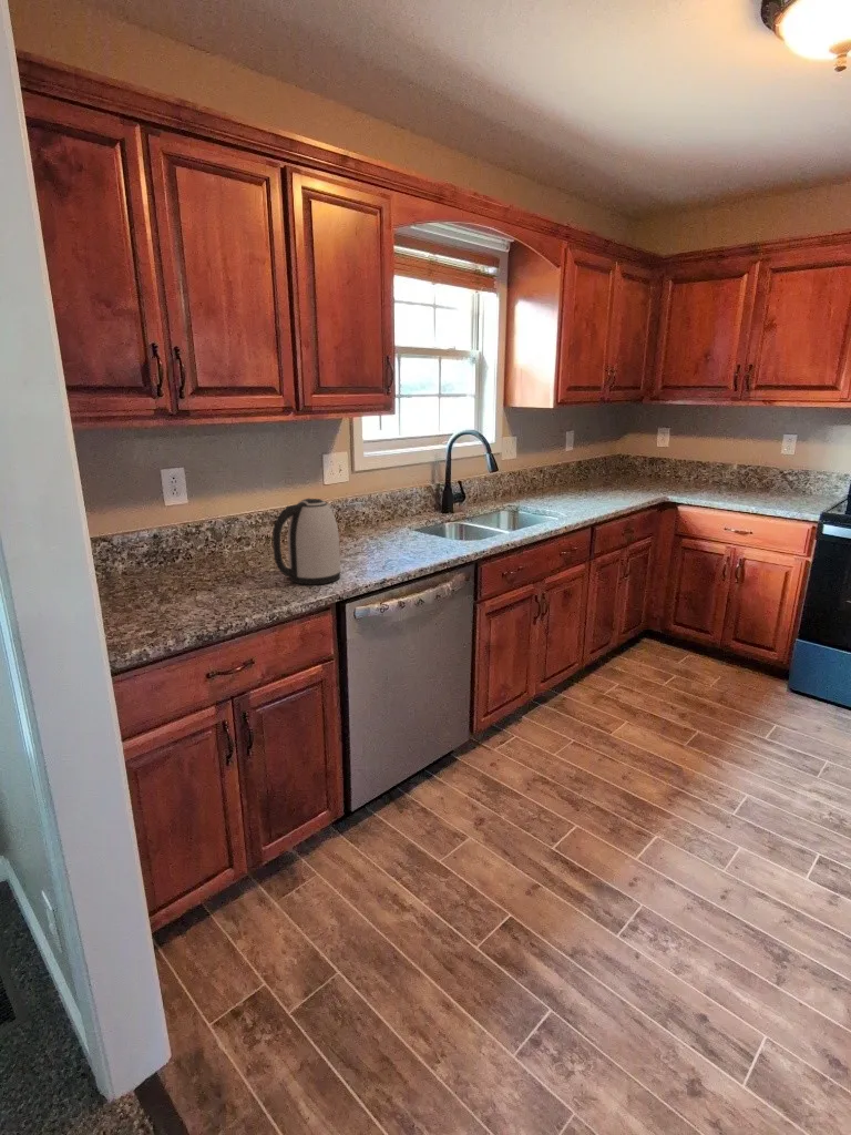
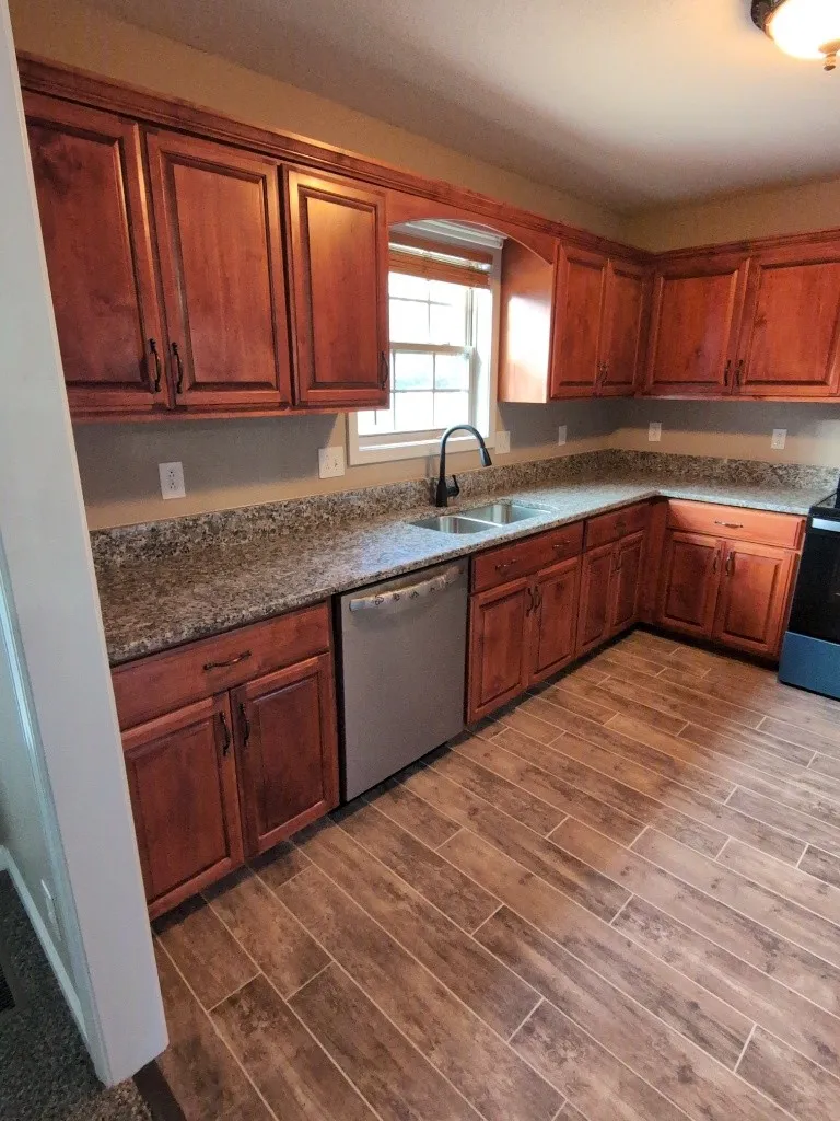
- kettle [271,498,341,586]
